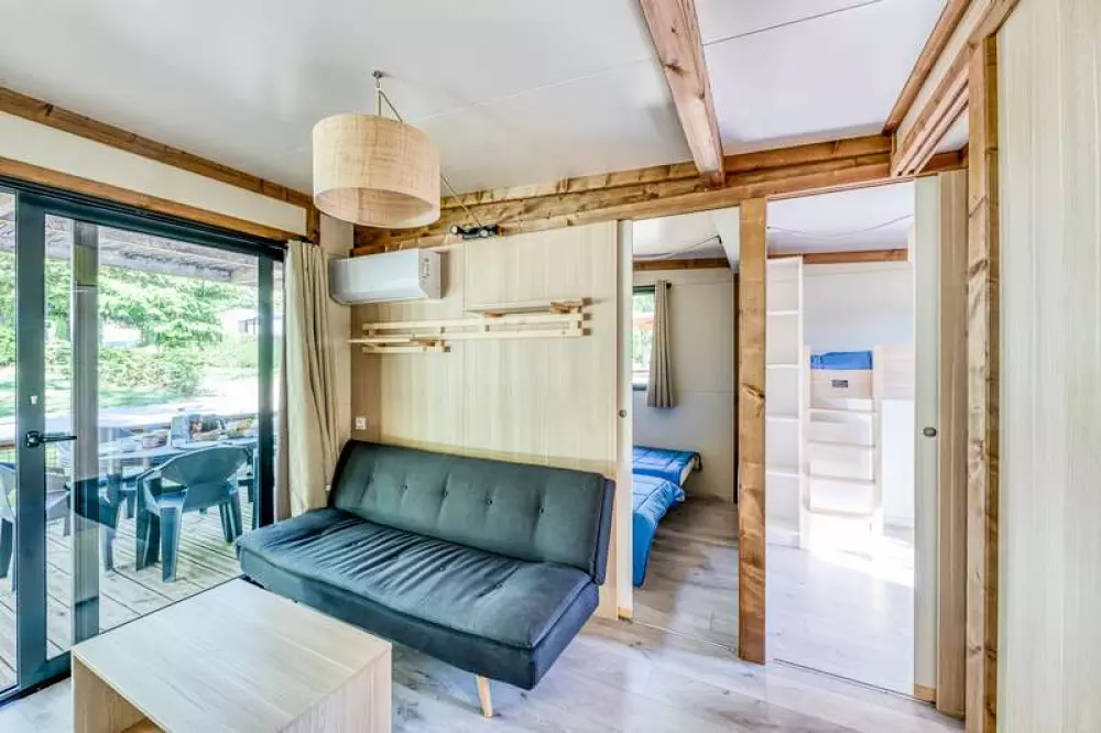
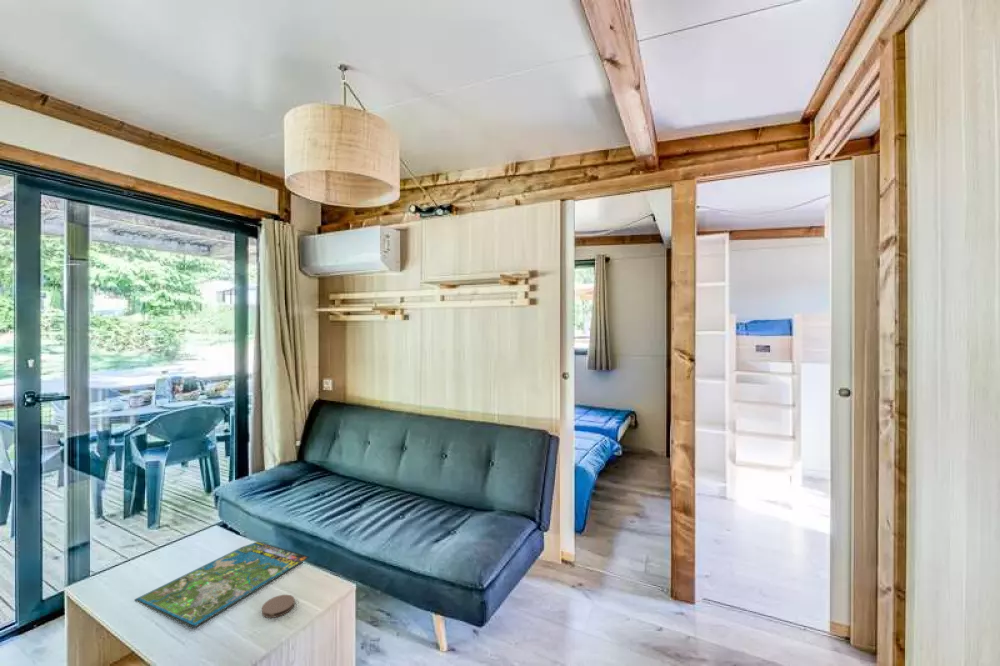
+ board game [134,541,311,629]
+ coaster [261,594,296,619]
